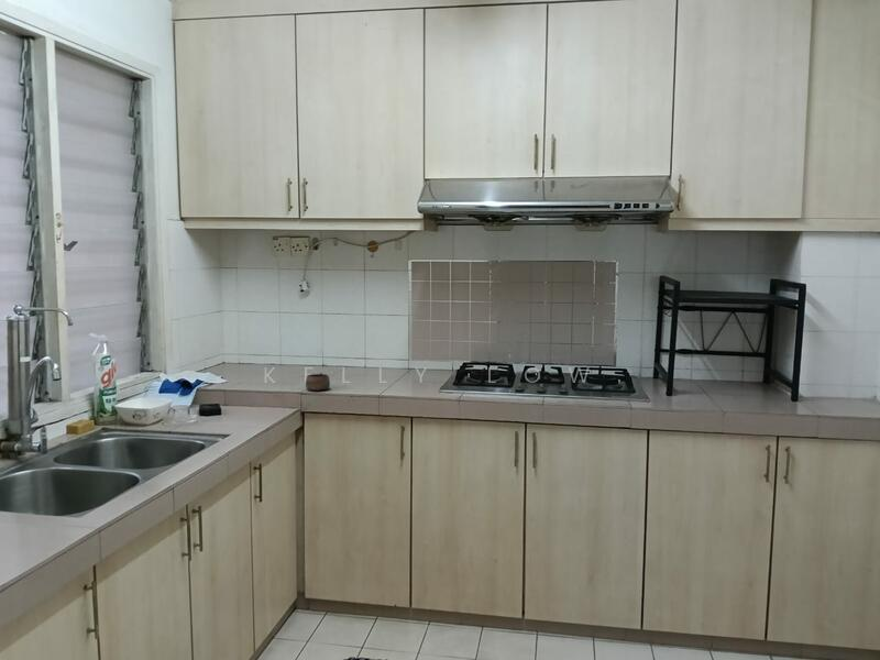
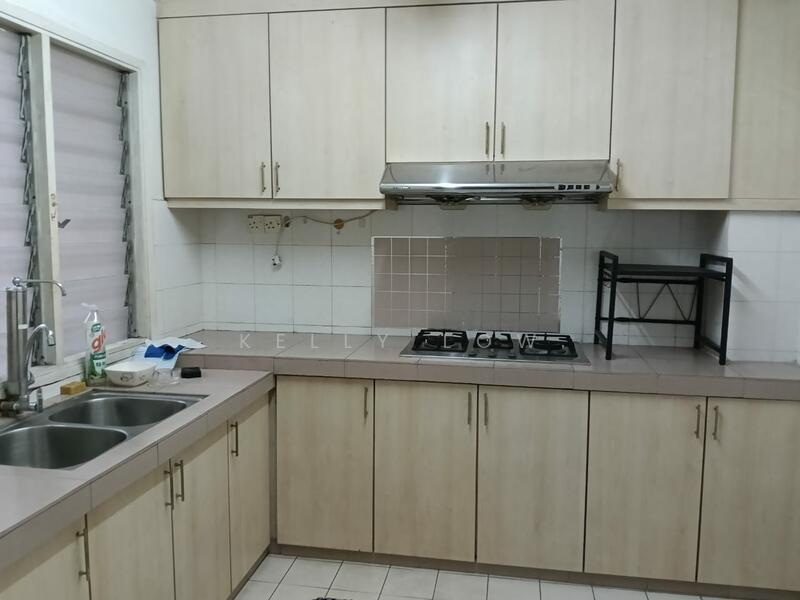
- cup [305,372,331,392]
